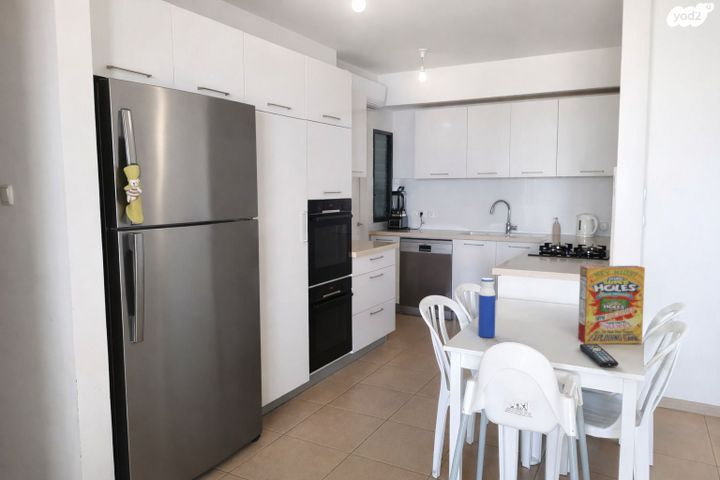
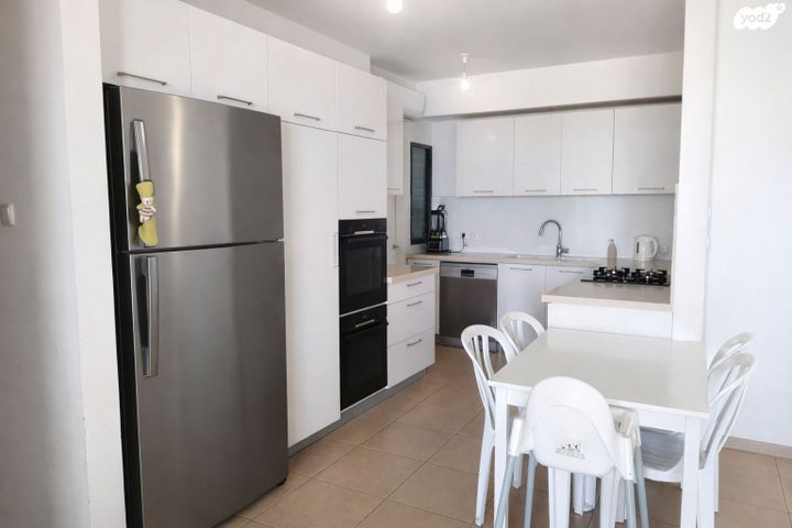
- water bottle [477,277,497,339]
- cereal box [577,265,646,345]
- remote control [579,343,620,368]
